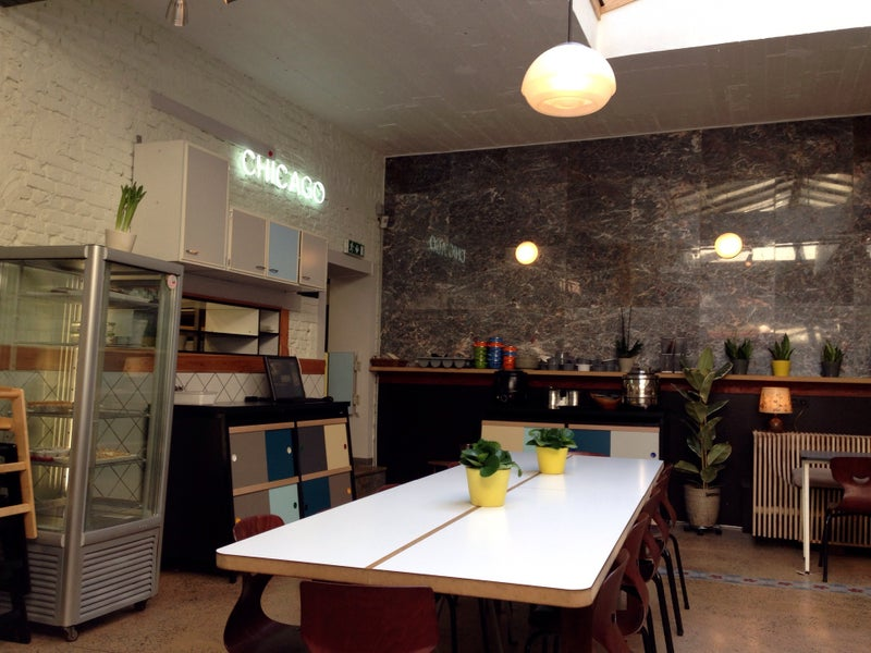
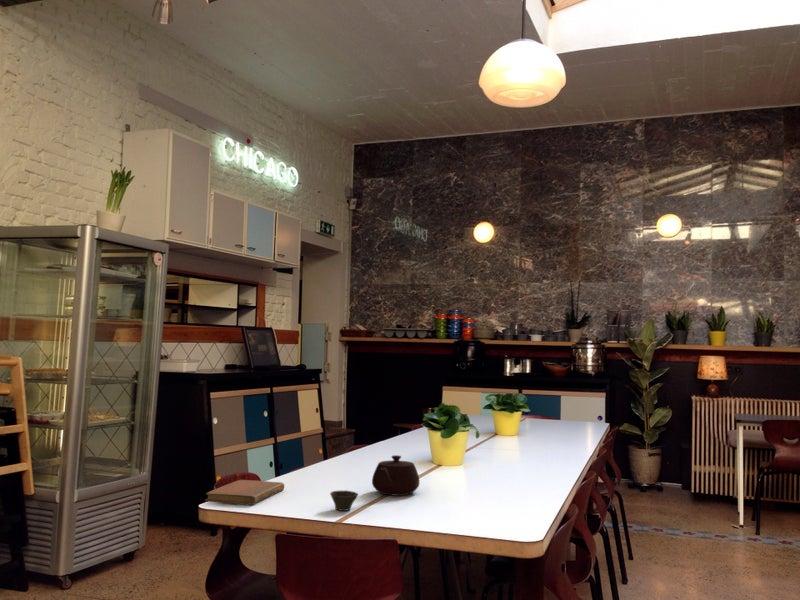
+ notebook [205,479,285,506]
+ teapot [371,454,420,497]
+ cup [329,489,359,512]
